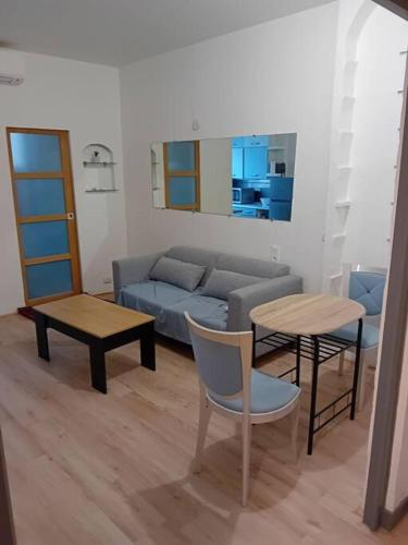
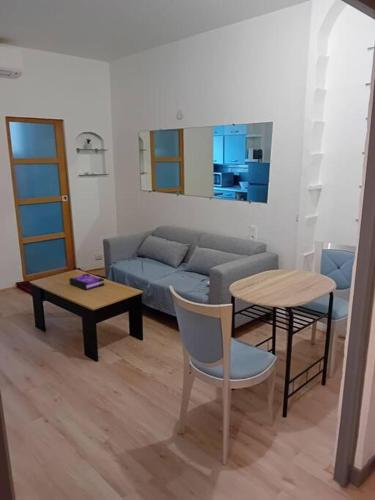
+ board game [68,273,105,291]
